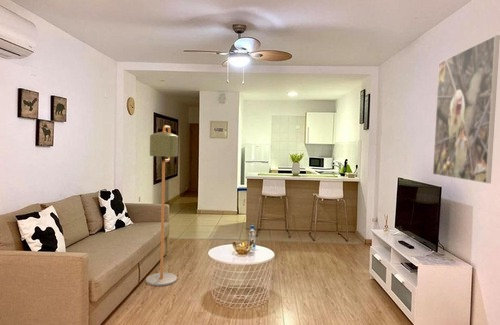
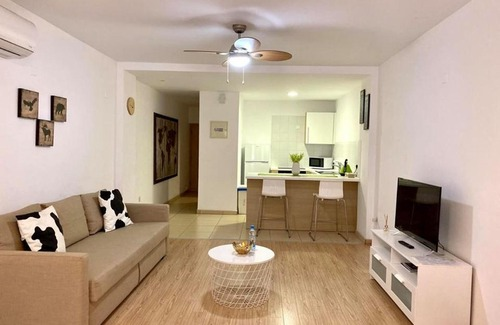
- floor lamp [145,124,179,287]
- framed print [432,34,500,184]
